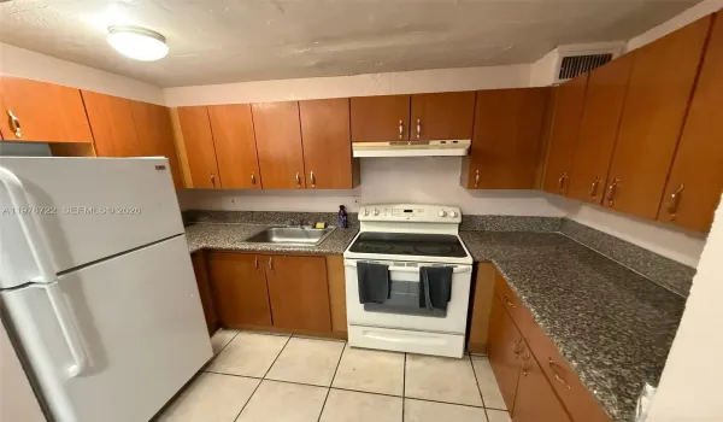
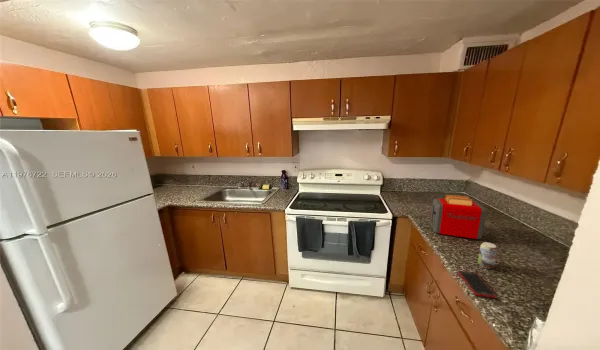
+ toaster [430,194,487,240]
+ beverage can [477,241,498,269]
+ cell phone [457,270,498,299]
